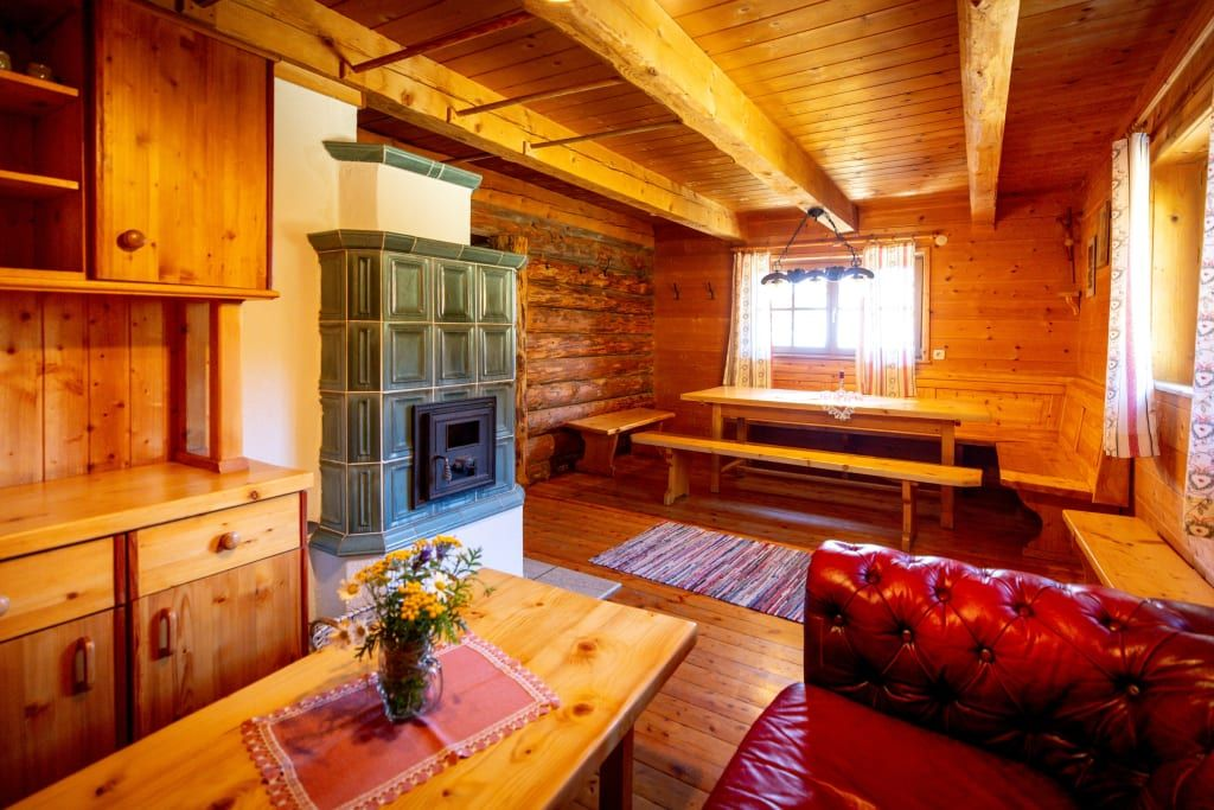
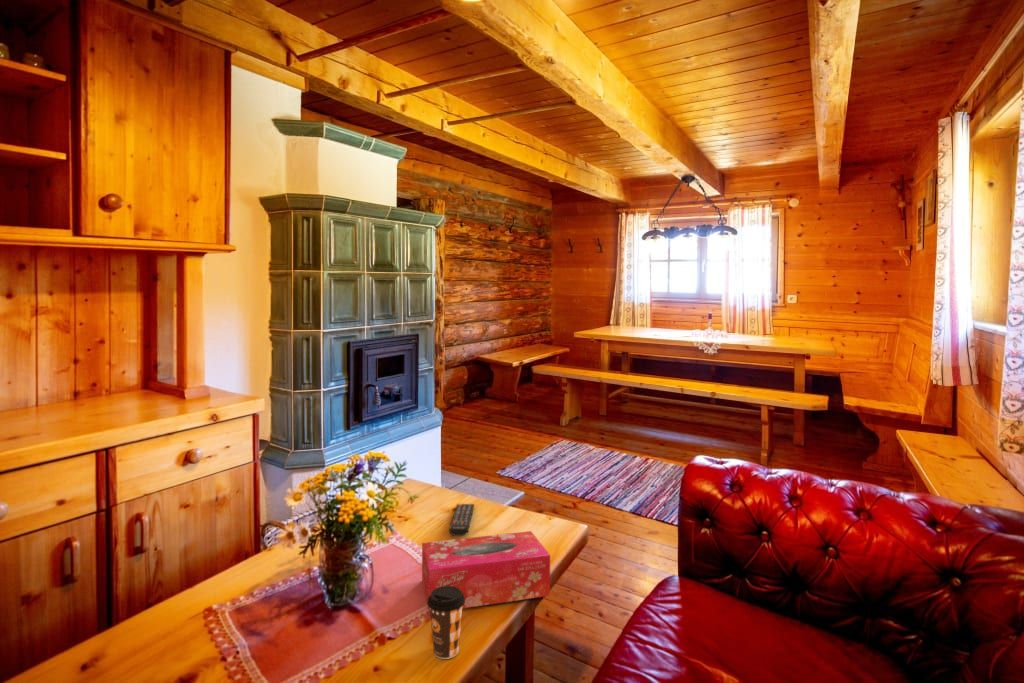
+ coffee cup [426,586,465,660]
+ tissue box [421,530,551,614]
+ remote control [448,503,475,537]
